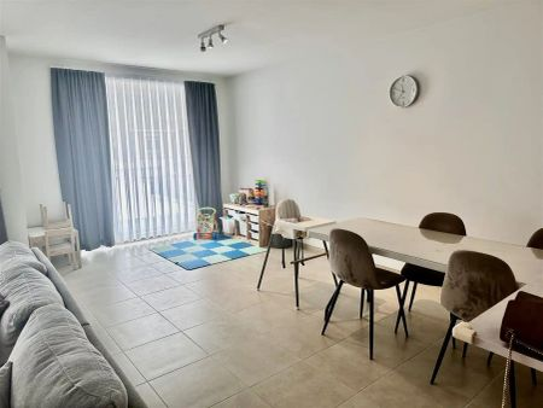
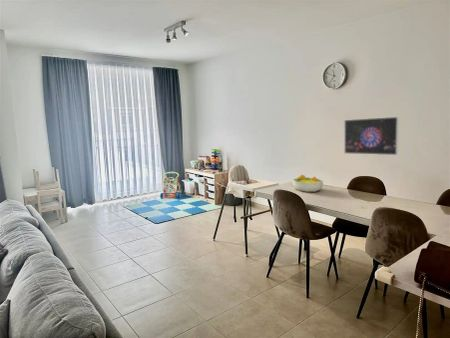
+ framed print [343,116,400,156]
+ fruit bowl [291,174,324,193]
